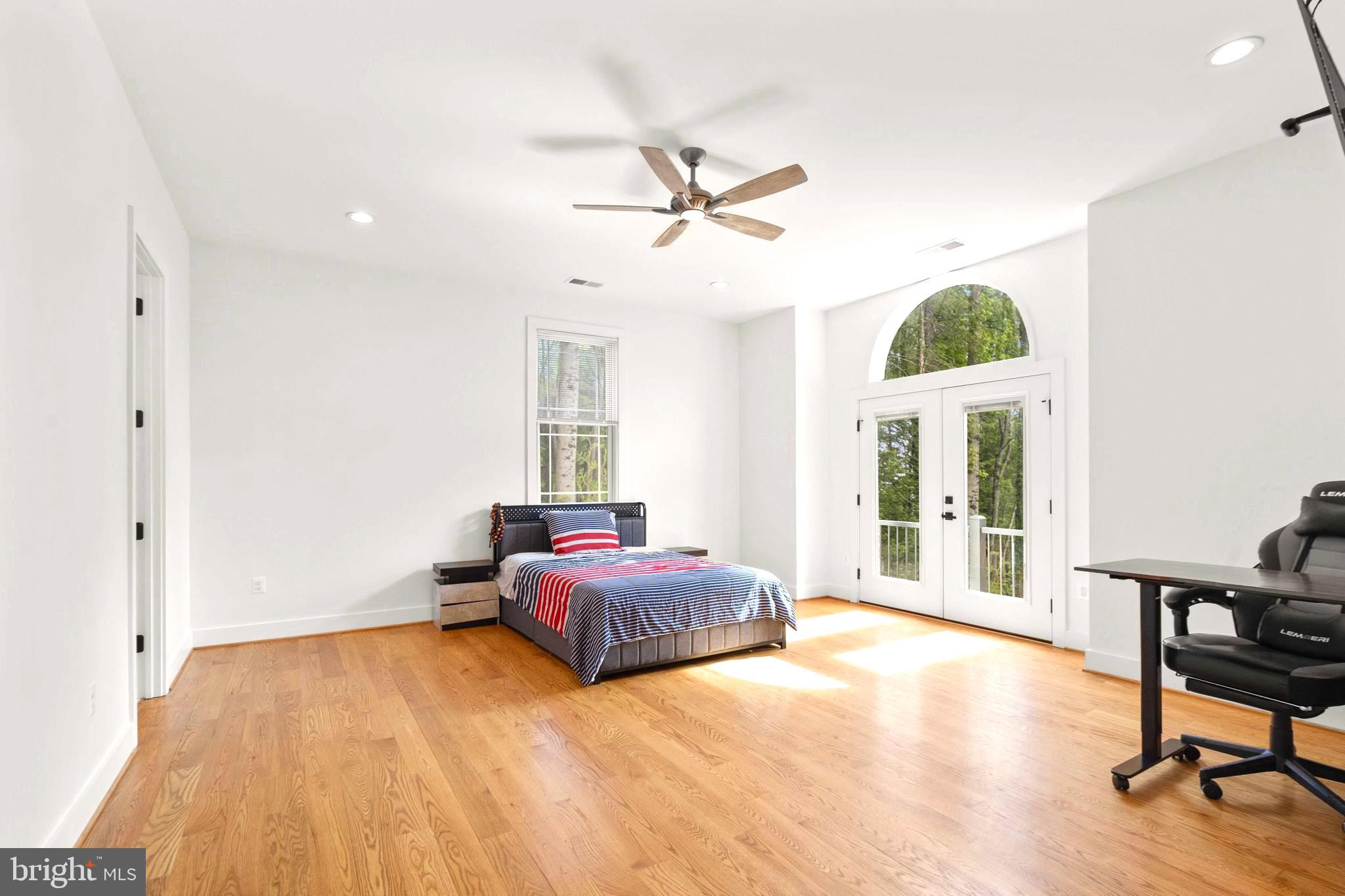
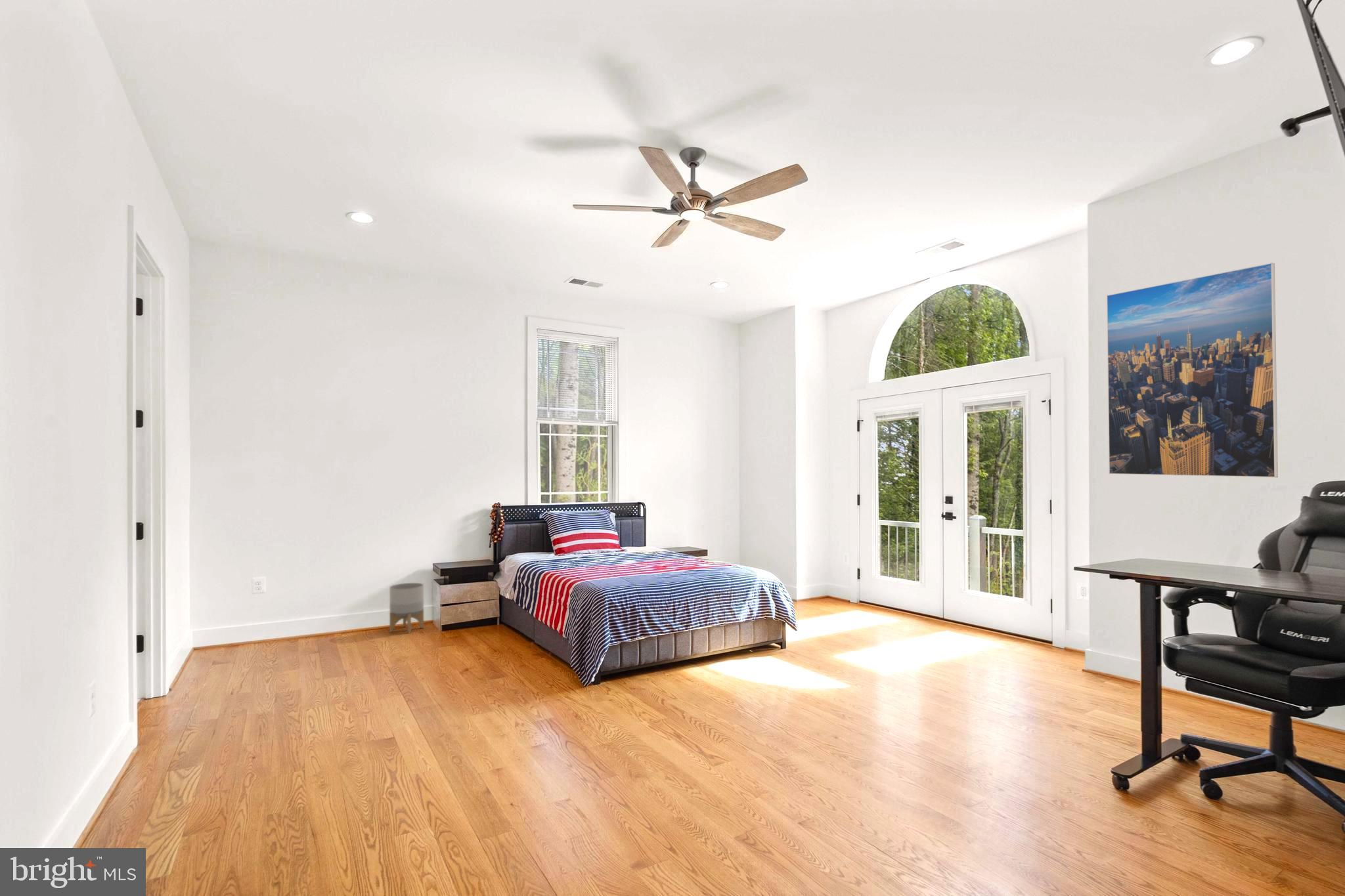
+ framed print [1106,262,1279,478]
+ planter [389,582,424,634]
